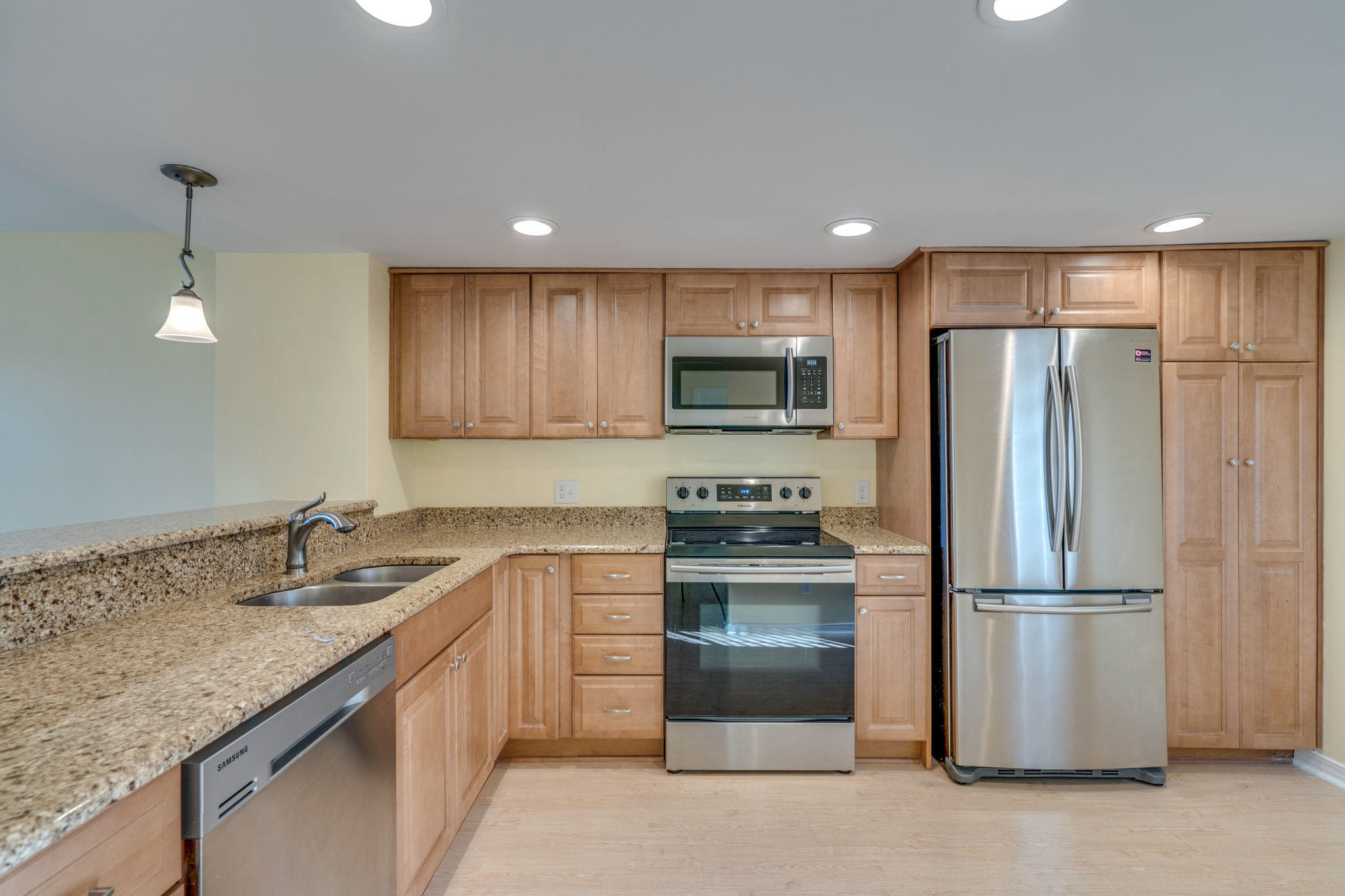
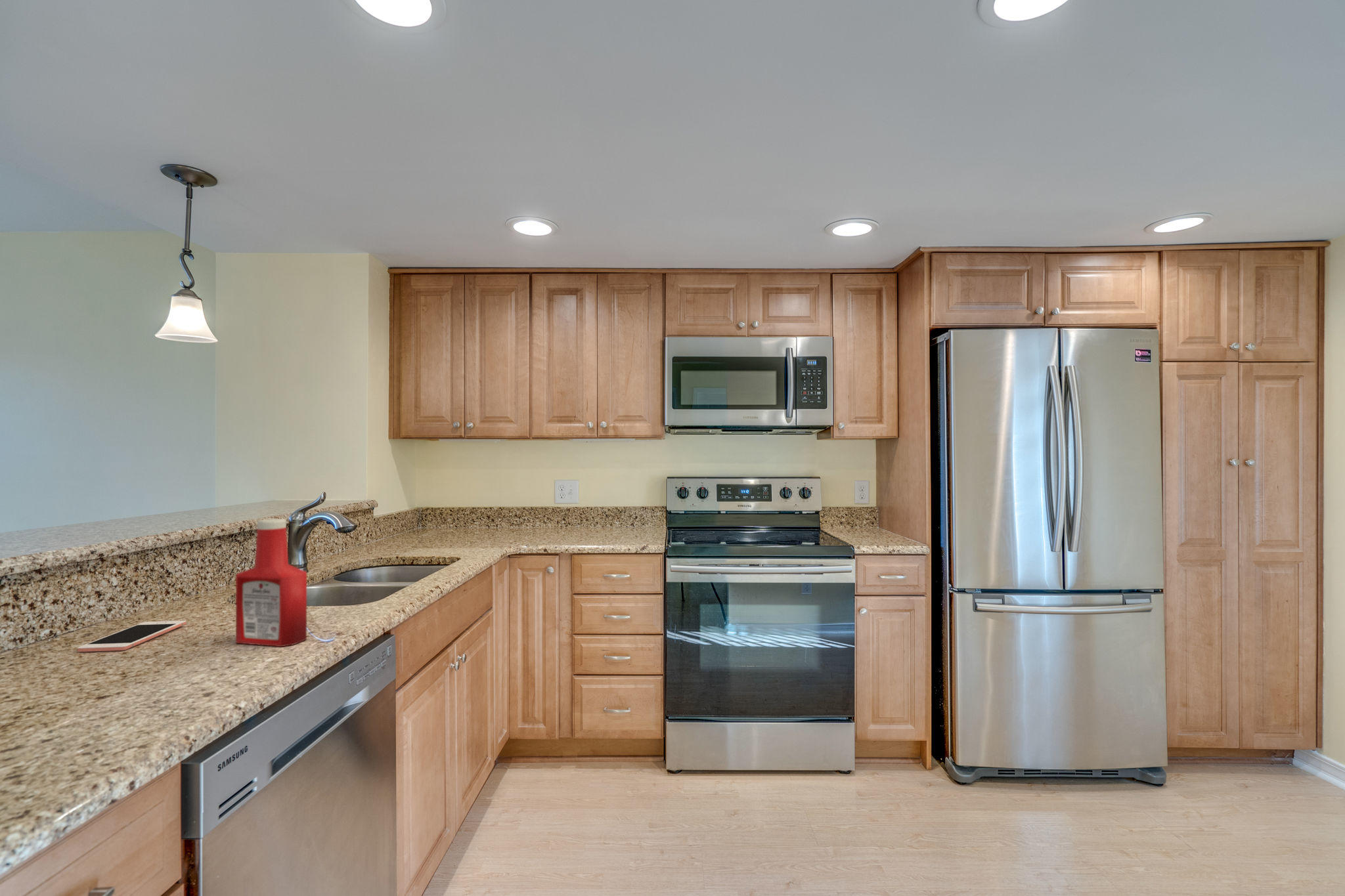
+ soap bottle [235,518,307,647]
+ cell phone [77,620,187,652]
